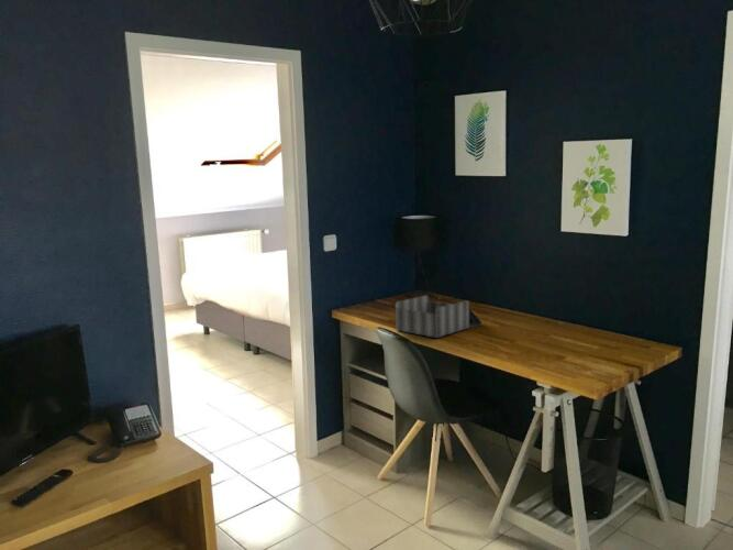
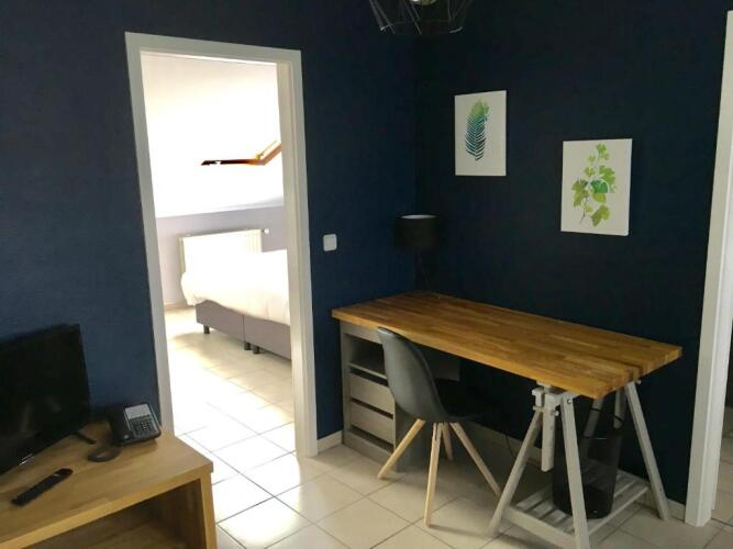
- desk organizer [395,294,484,339]
